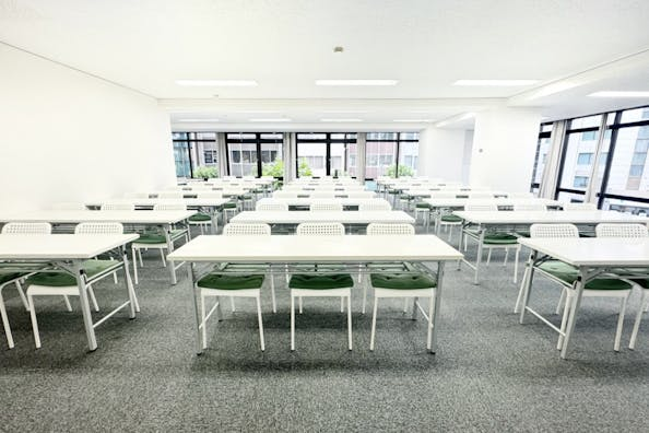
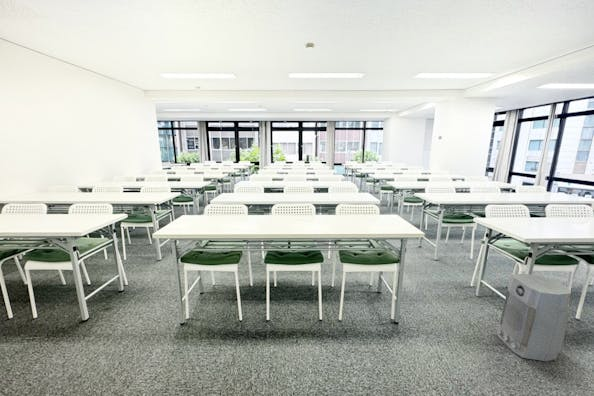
+ air purifier [496,273,572,362]
